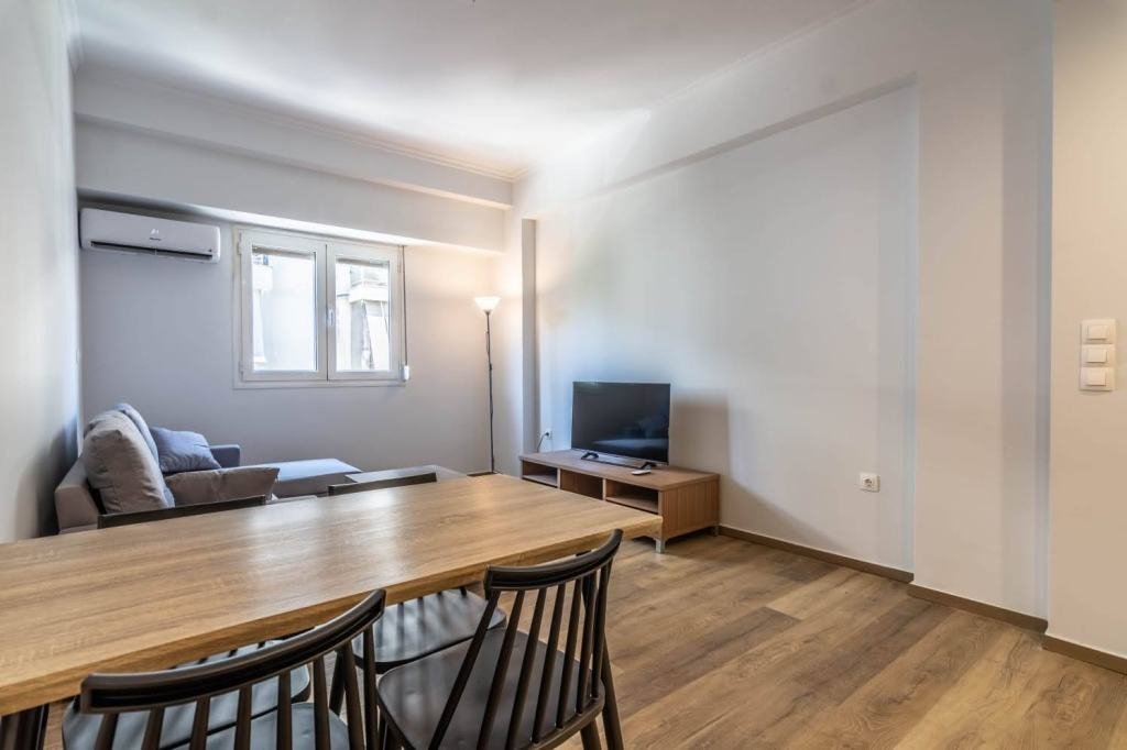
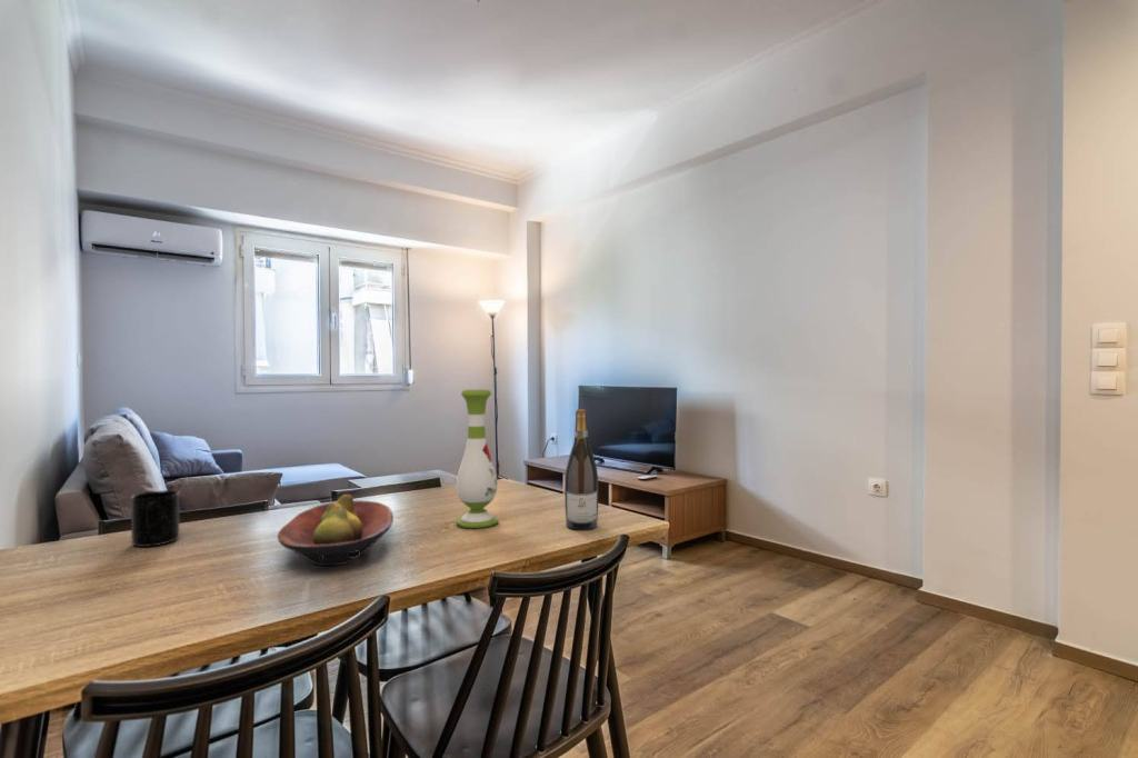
+ wine bottle [563,408,599,531]
+ vase [455,388,499,529]
+ mug [130,489,180,548]
+ fruit bowl [277,493,395,567]
